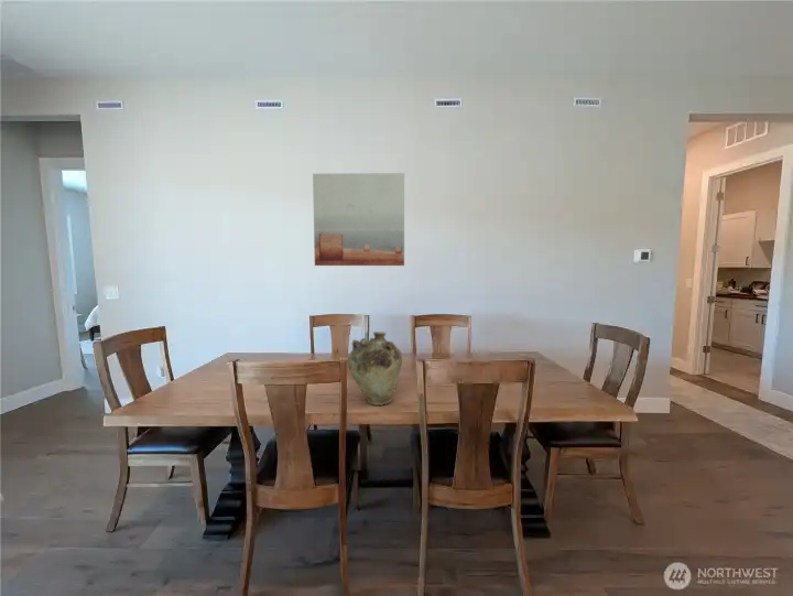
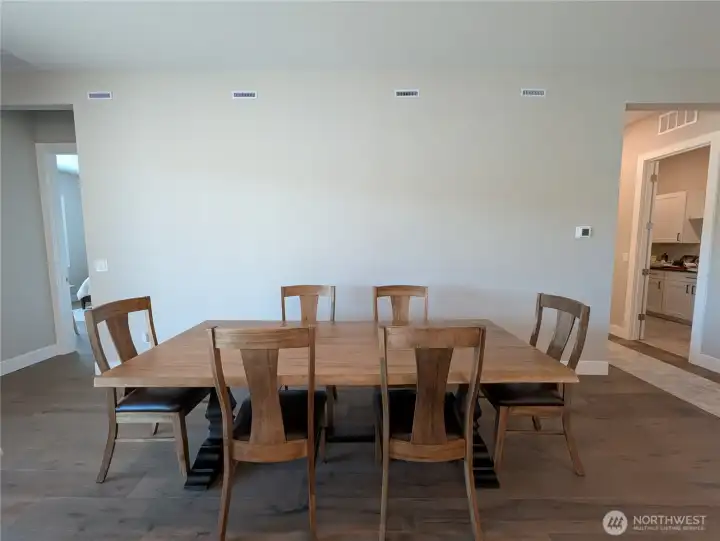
- wall art [312,172,405,267]
- vase [346,330,403,407]
